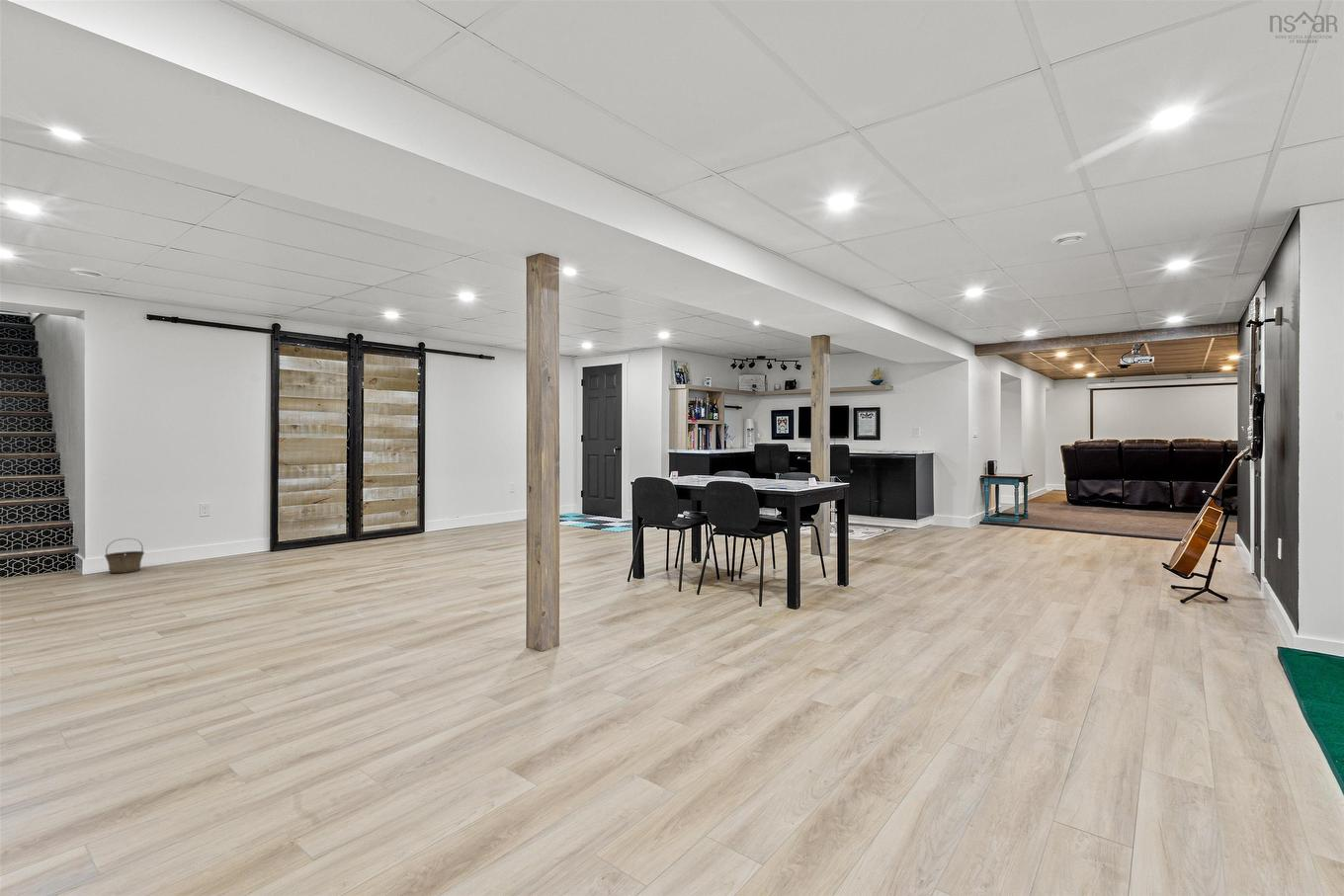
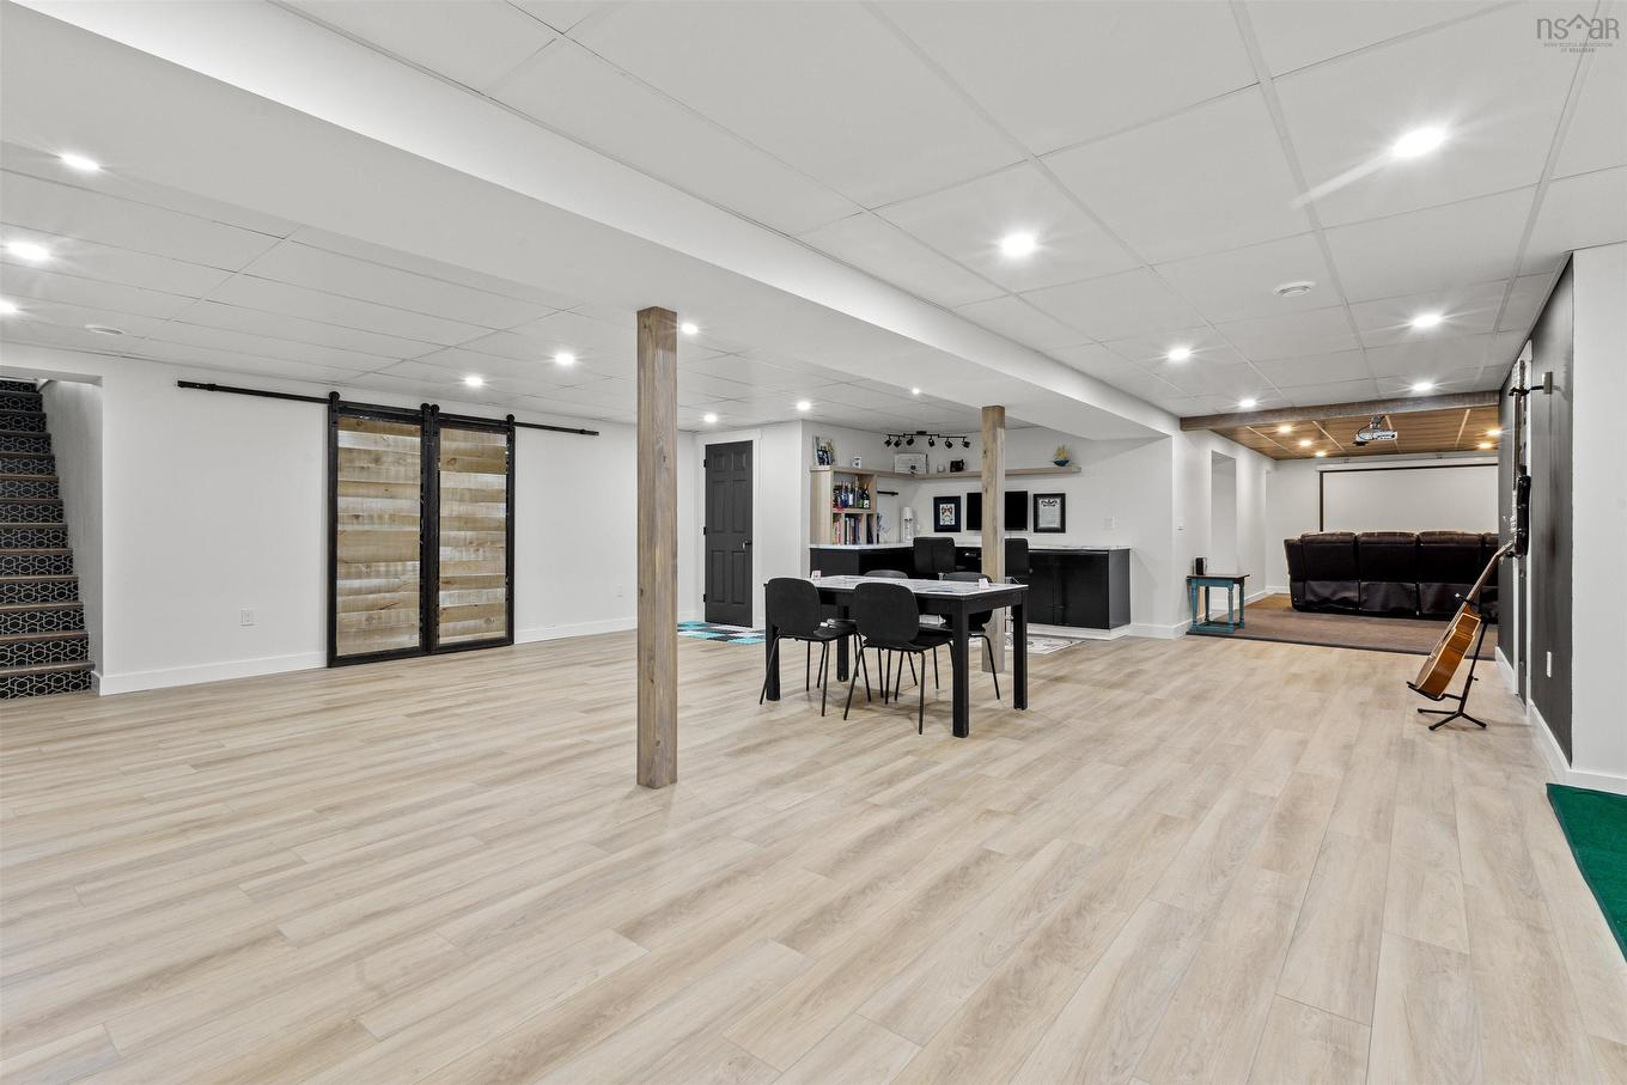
- basket [104,537,145,574]
